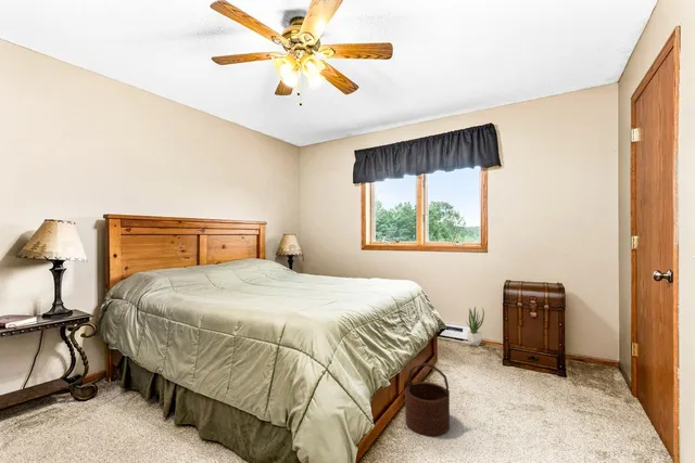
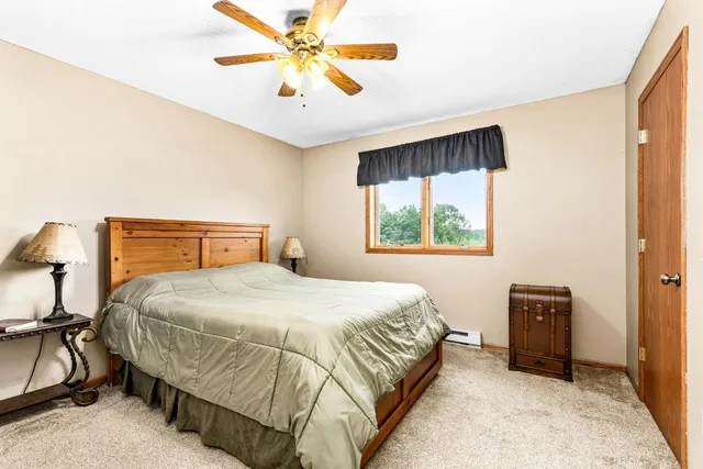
- potted plant [466,306,485,347]
- wooden bucket [404,362,451,437]
